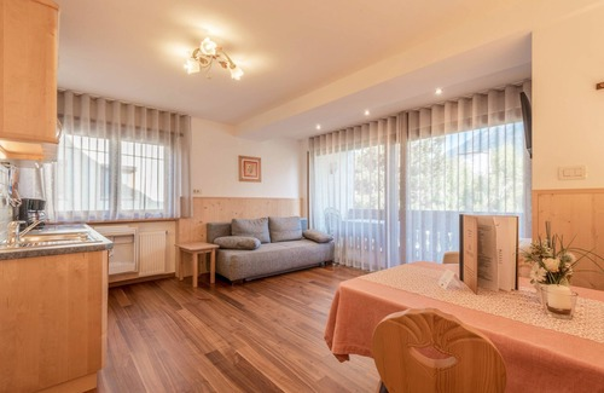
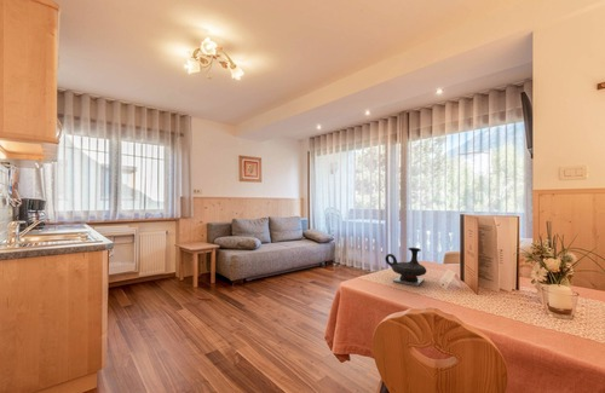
+ teapot [384,247,427,288]
